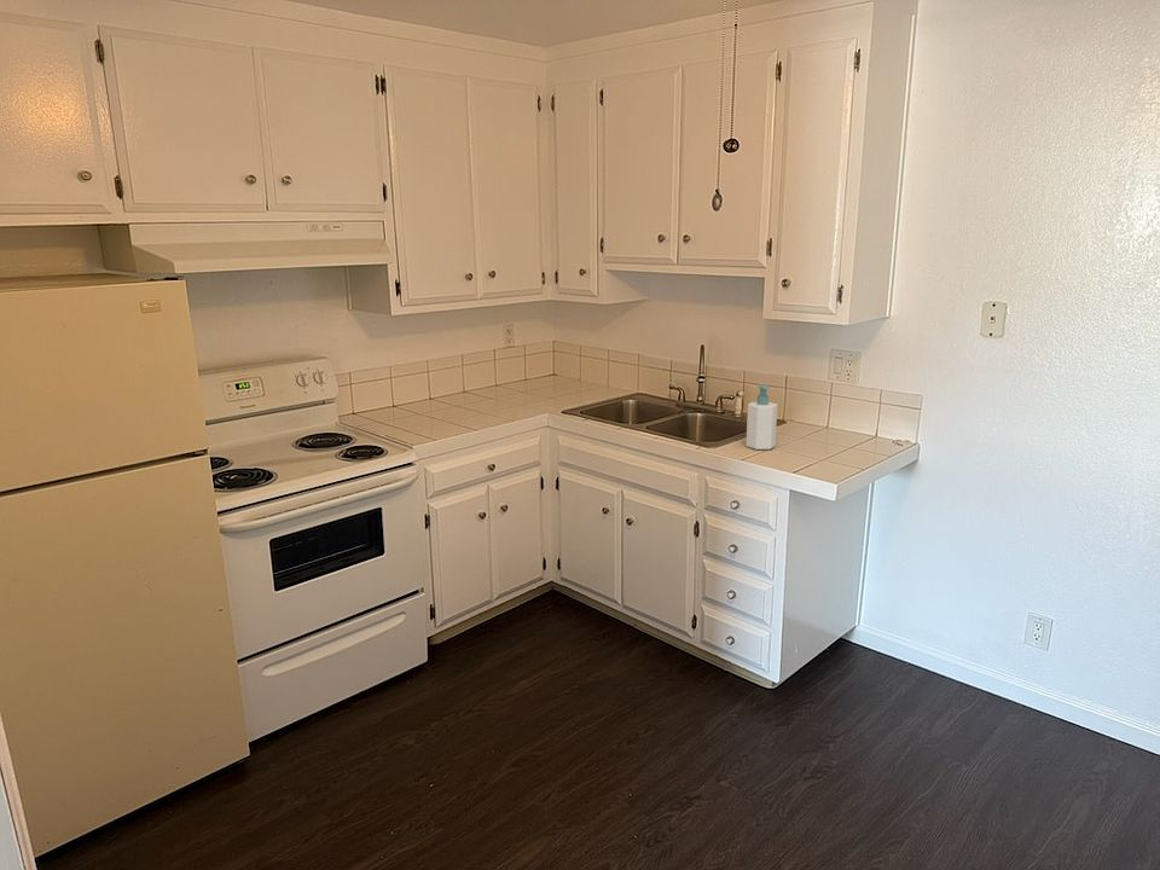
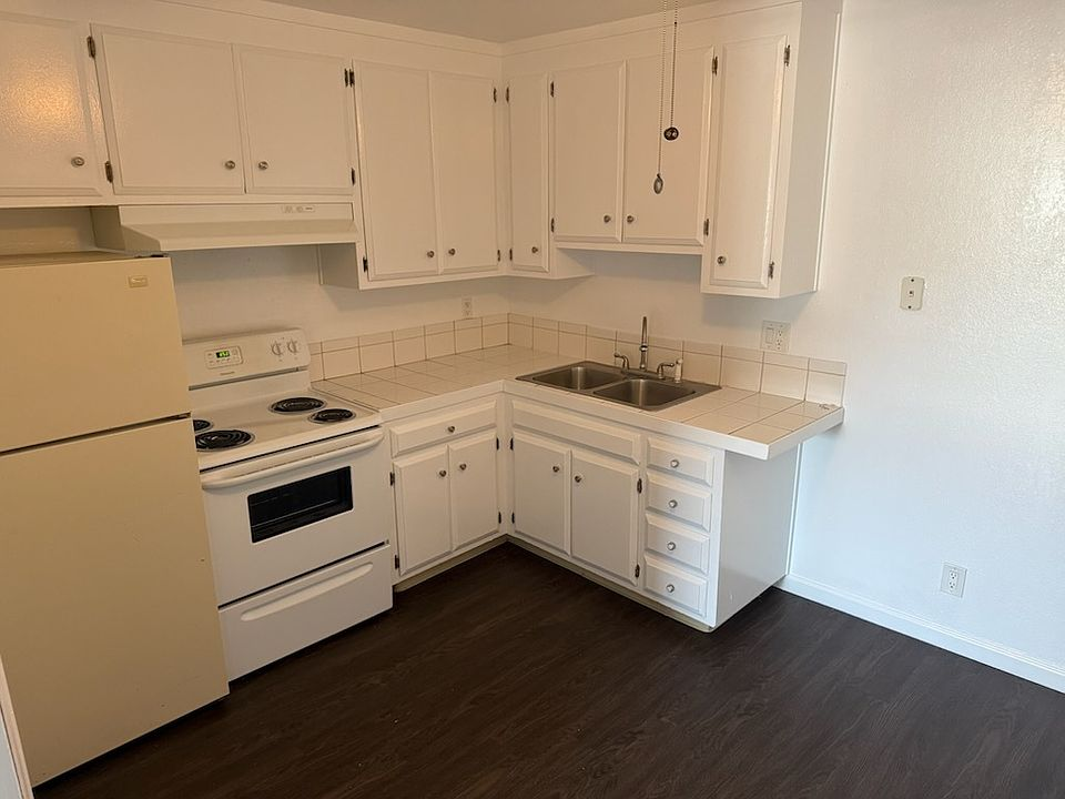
- soap bottle [746,384,778,451]
